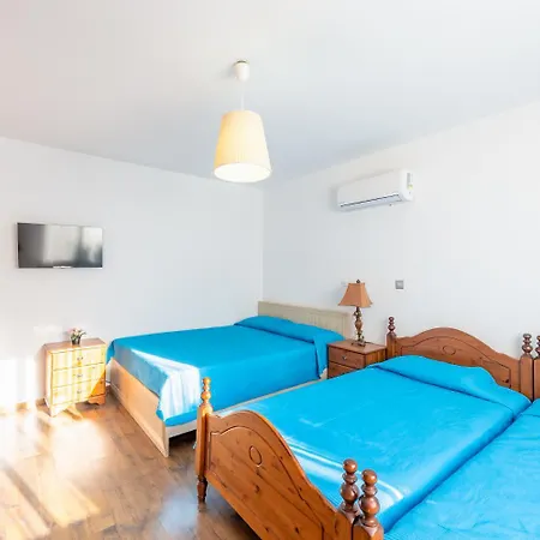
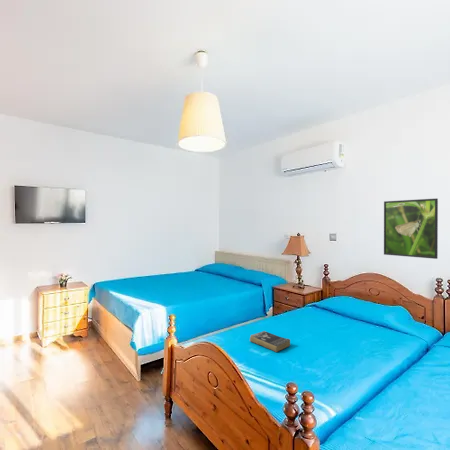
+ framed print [383,198,439,260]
+ book [249,330,291,353]
